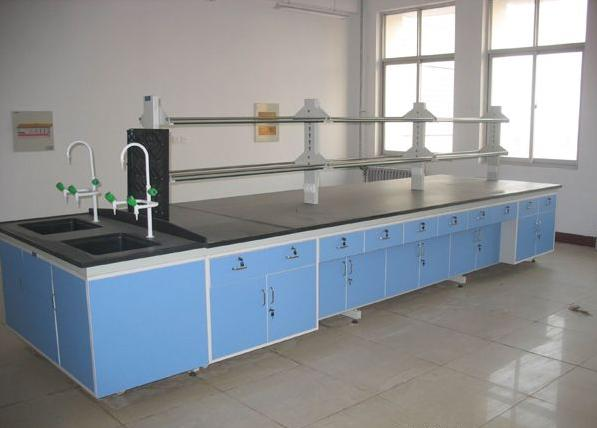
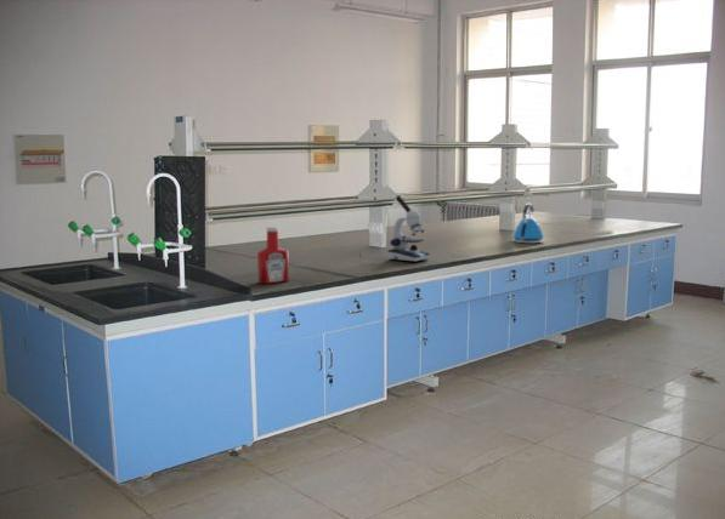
+ microscope [387,194,430,263]
+ kettle [511,203,545,244]
+ soap bottle [256,226,290,285]
